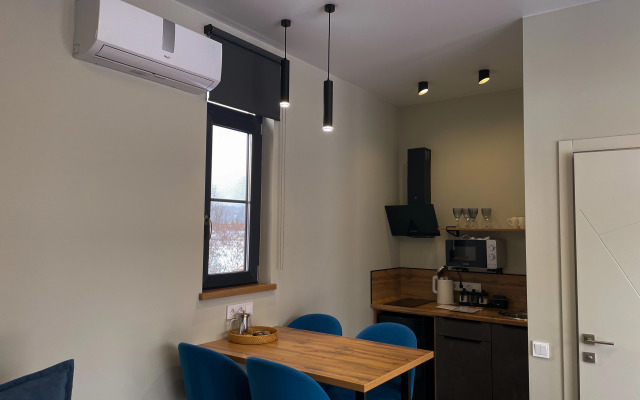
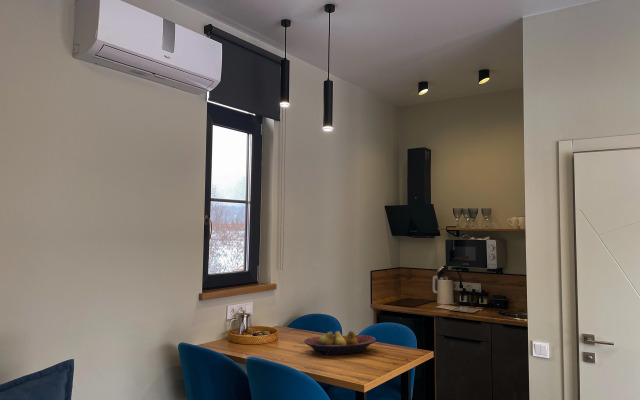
+ fruit bowl [303,330,377,356]
